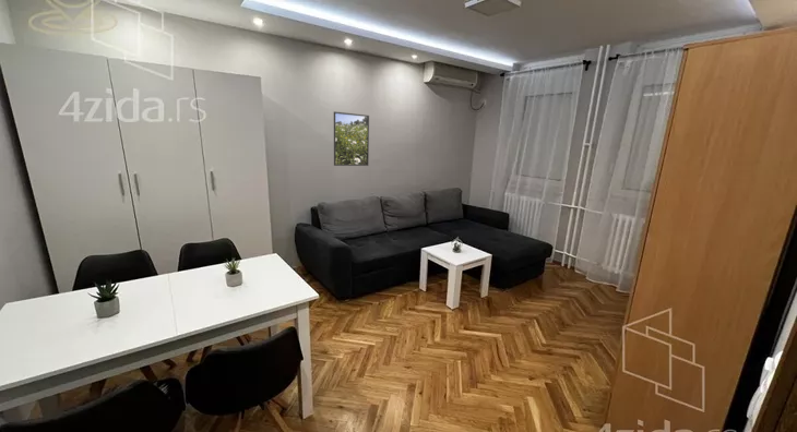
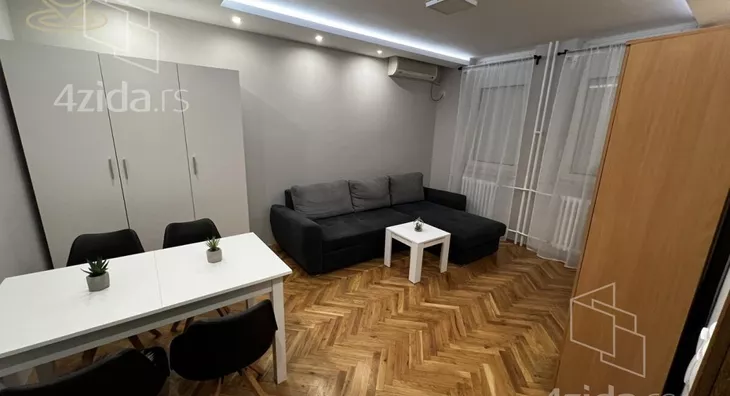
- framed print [333,110,370,167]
